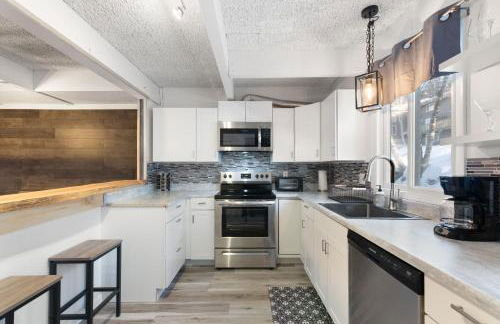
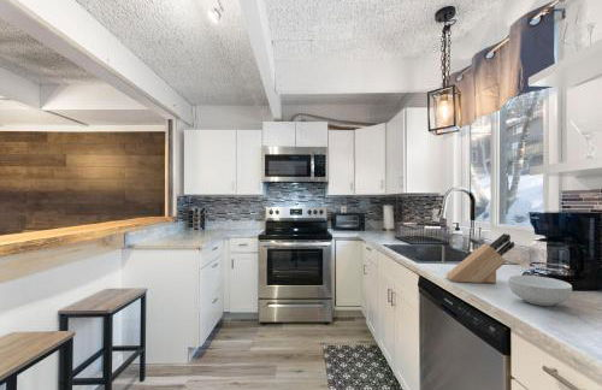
+ cereal bowl [507,274,573,307]
+ knife block [444,232,515,284]
